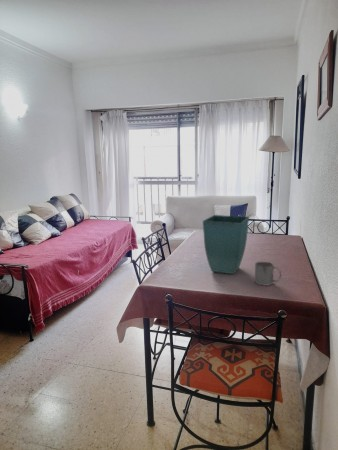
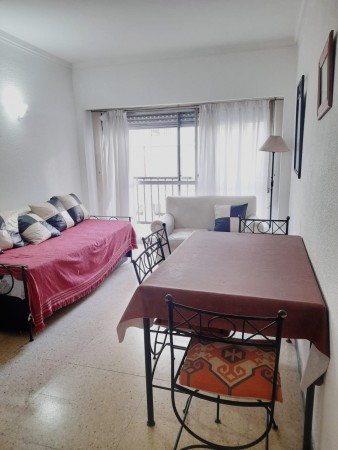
- flower pot [202,214,250,275]
- mug [254,261,282,287]
